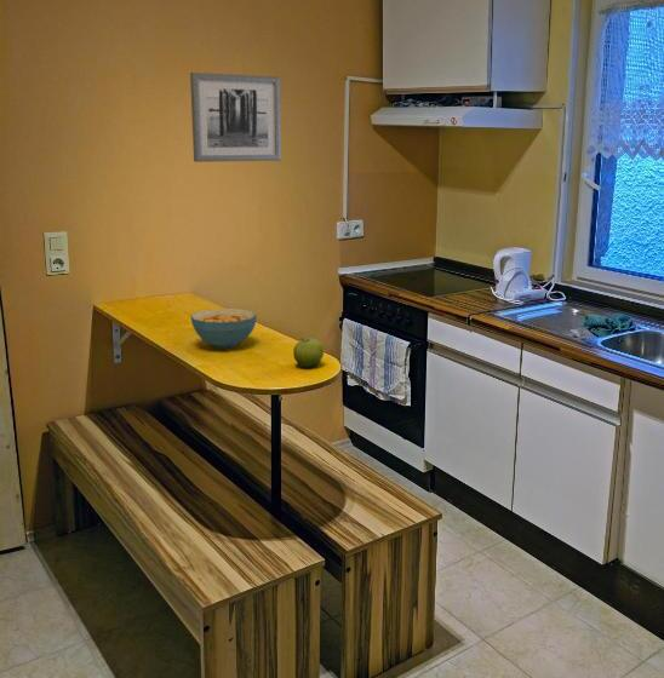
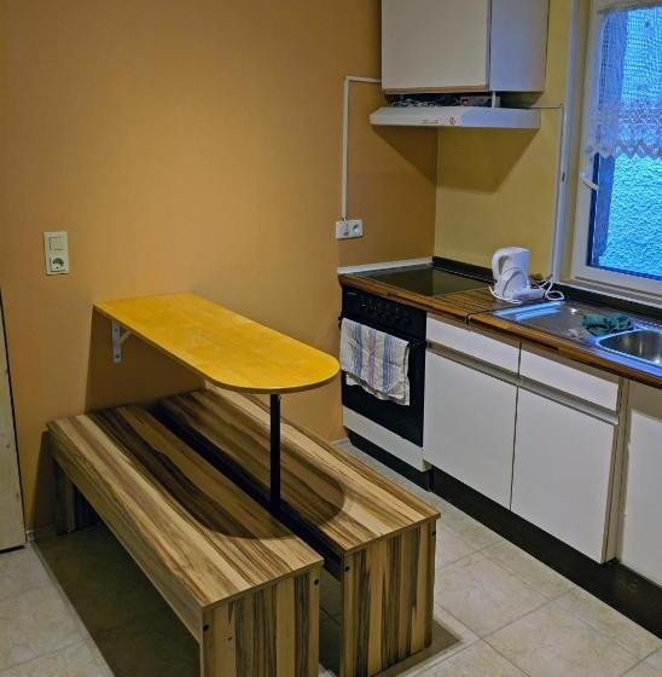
- cereal bowl [189,308,258,350]
- wall art [189,71,282,163]
- fruit [292,337,325,368]
